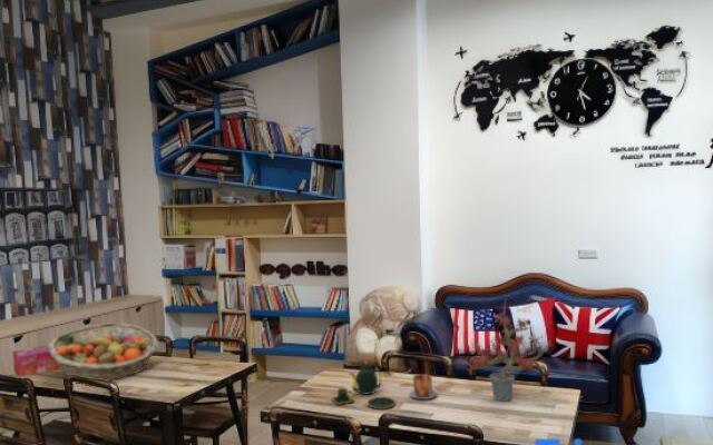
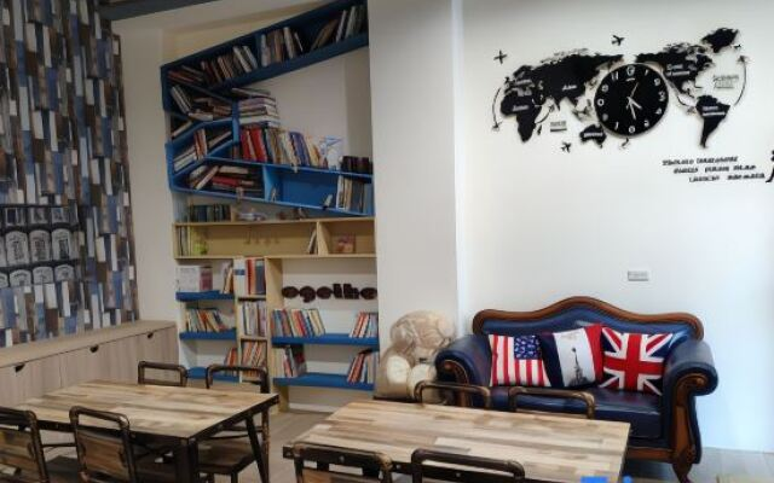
- mug [408,373,438,400]
- teapot [331,360,397,411]
- tissue box [11,344,62,378]
- fruit basket [48,322,160,385]
- potted plant [456,295,553,403]
